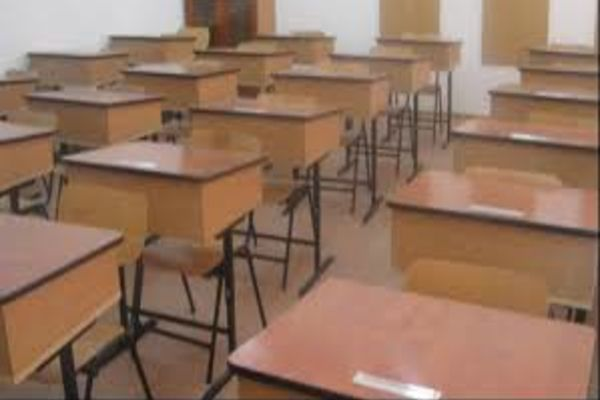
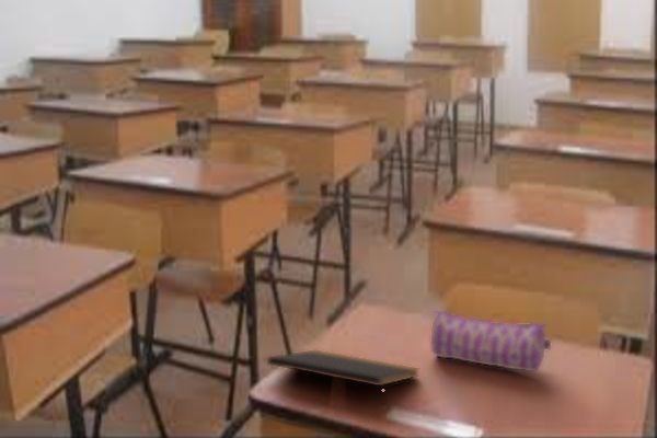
+ notepad [266,349,420,405]
+ pencil case [430,308,552,372]
